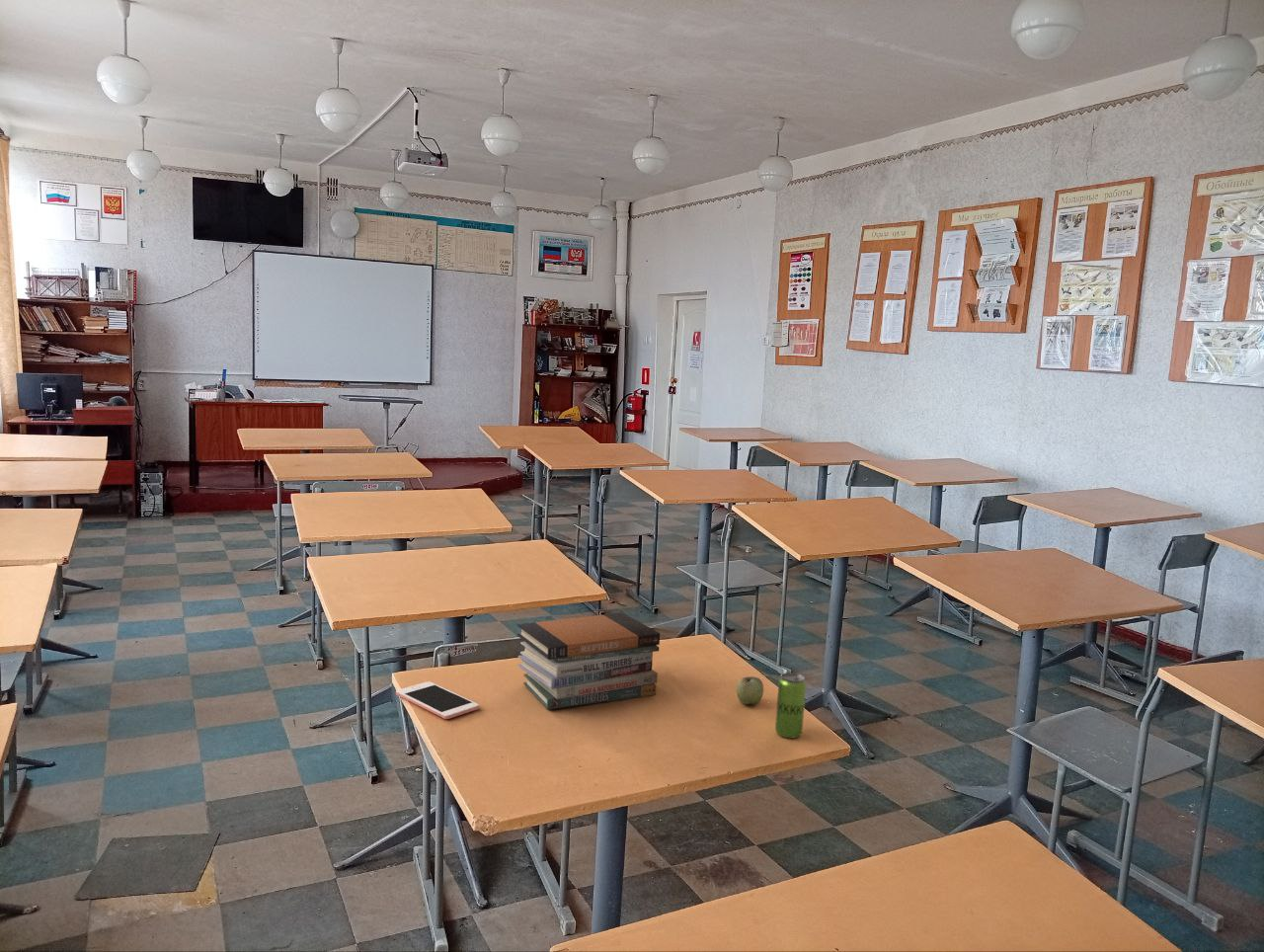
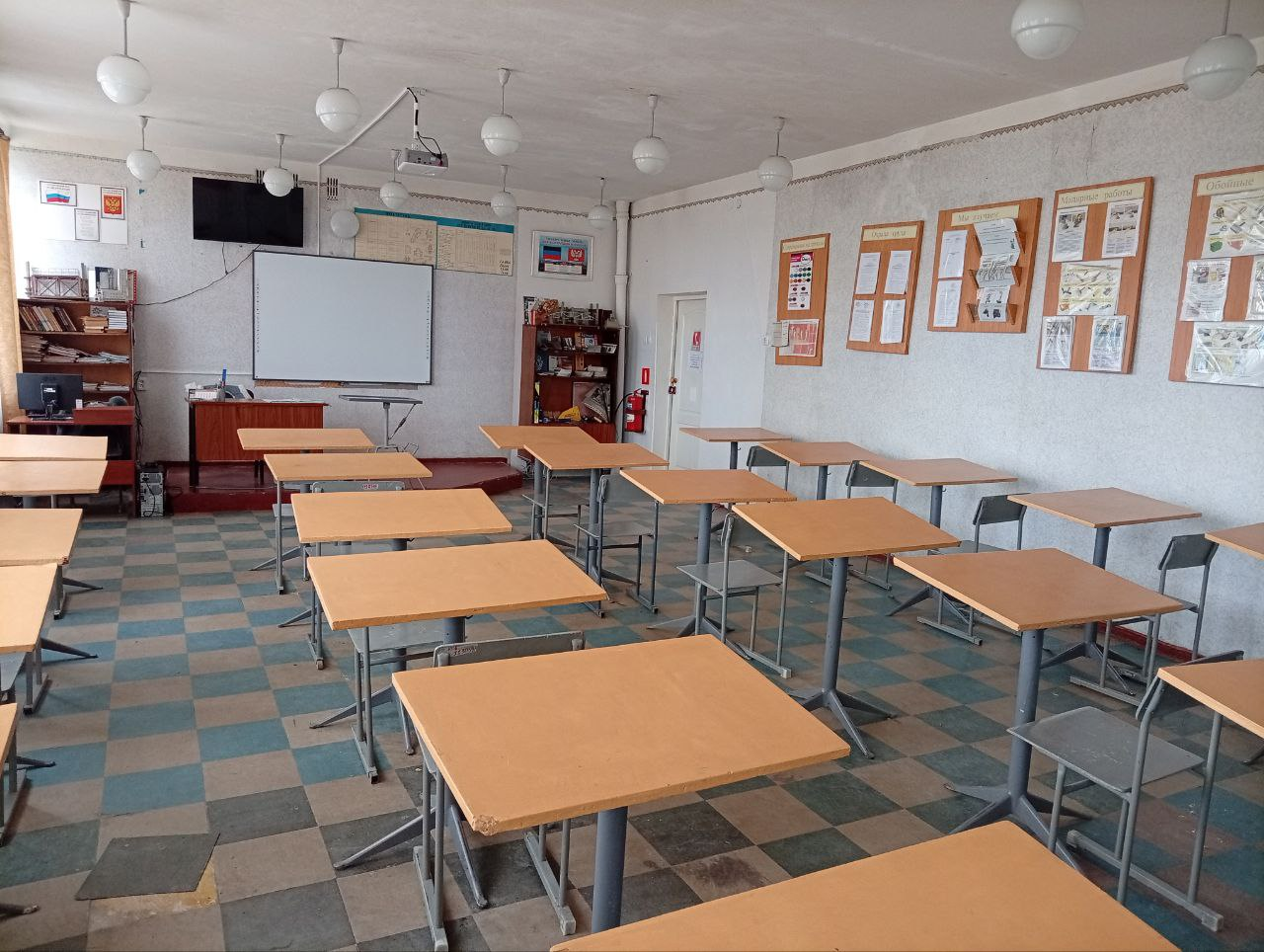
- cell phone [395,680,480,720]
- book stack [516,611,661,710]
- beverage can [774,672,807,739]
- apple [736,675,764,705]
